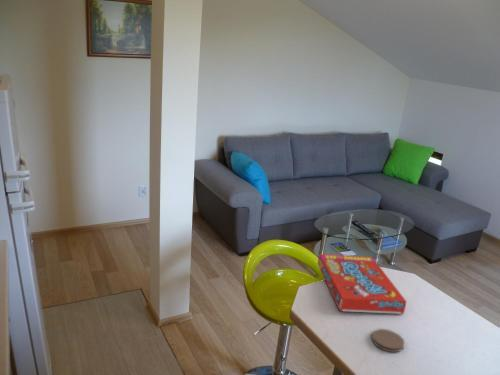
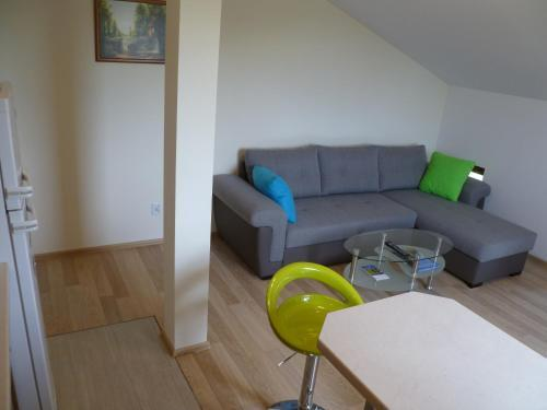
- snack box [317,253,407,315]
- coaster [371,328,406,353]
